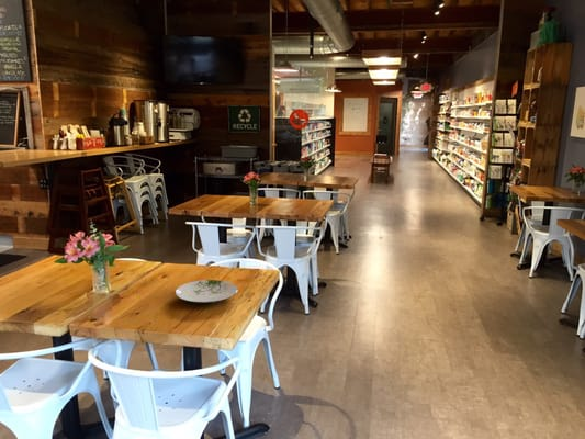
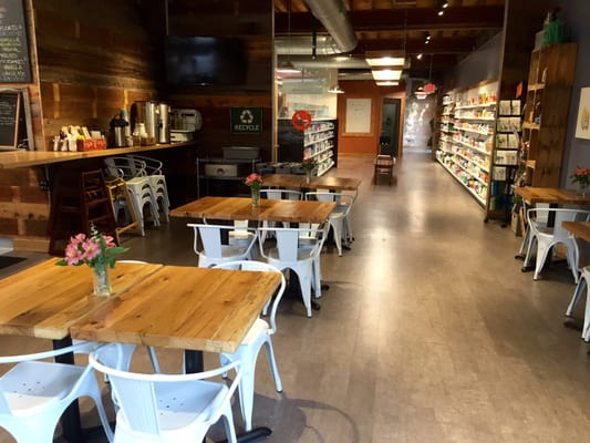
- plate [175,279,238,304]
